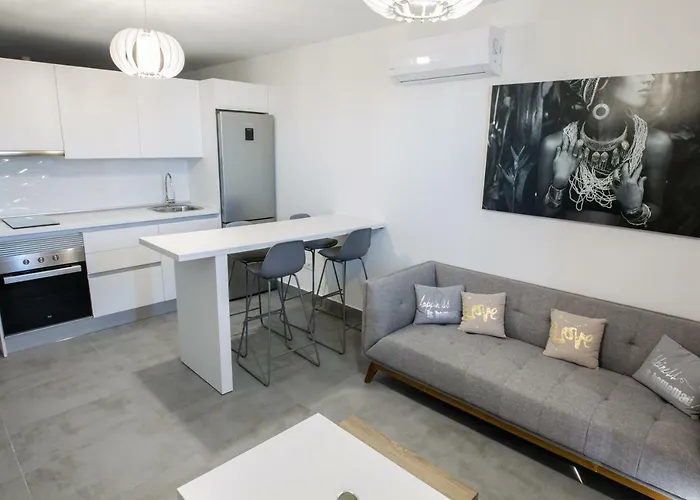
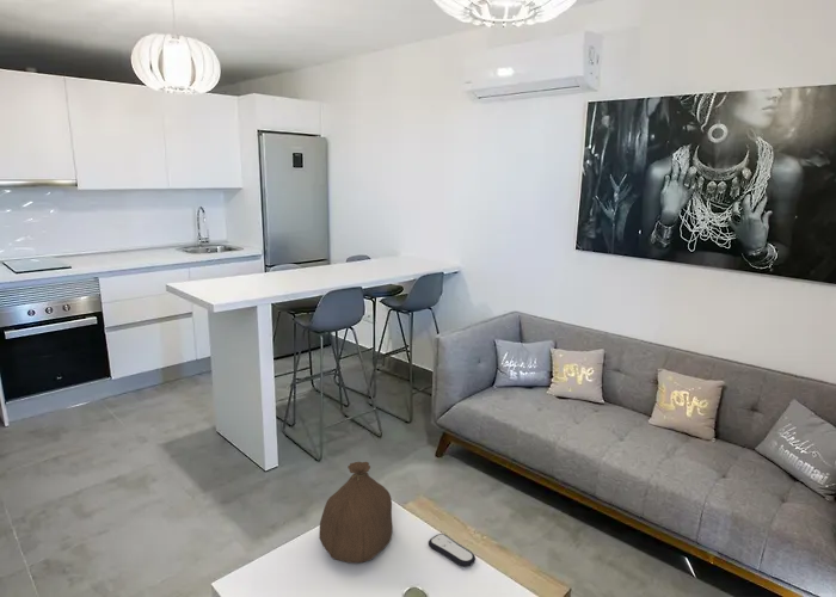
+ remote control [428,533,477,568]
+ bag [318,461,394,565]
